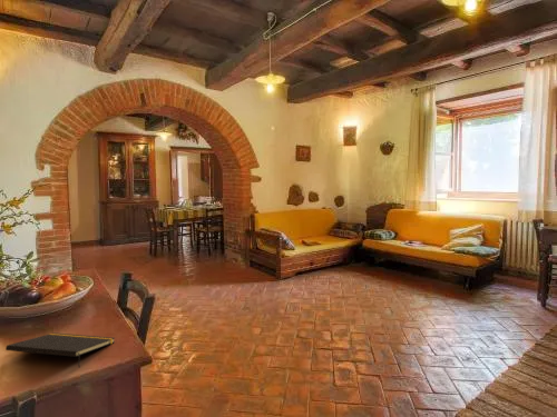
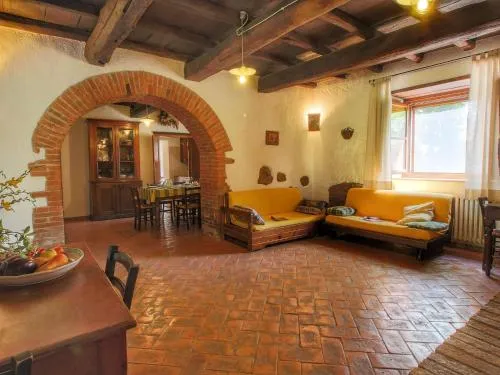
- notepad [4,331,116,369]
